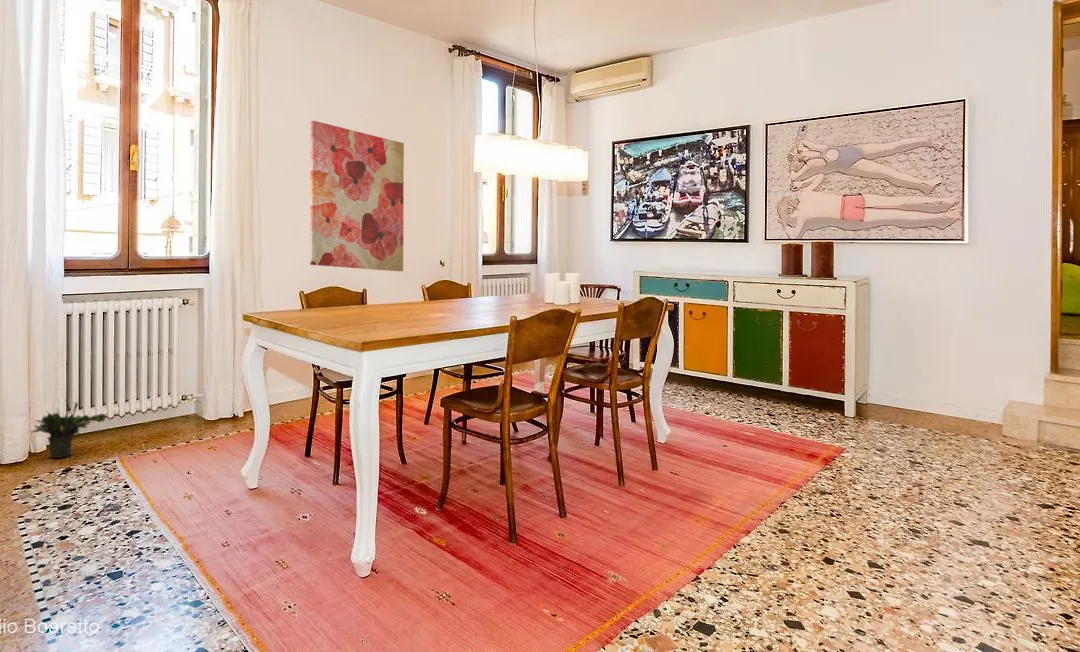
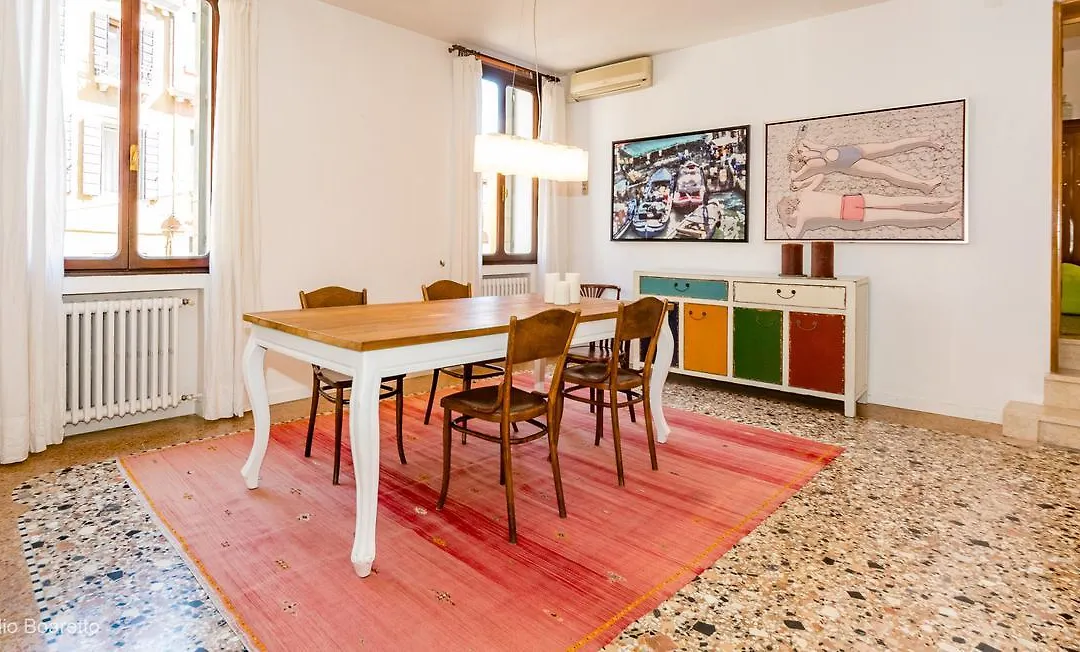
- potted plant [30,398,108,459]
- wall art [309,119,405,272]
